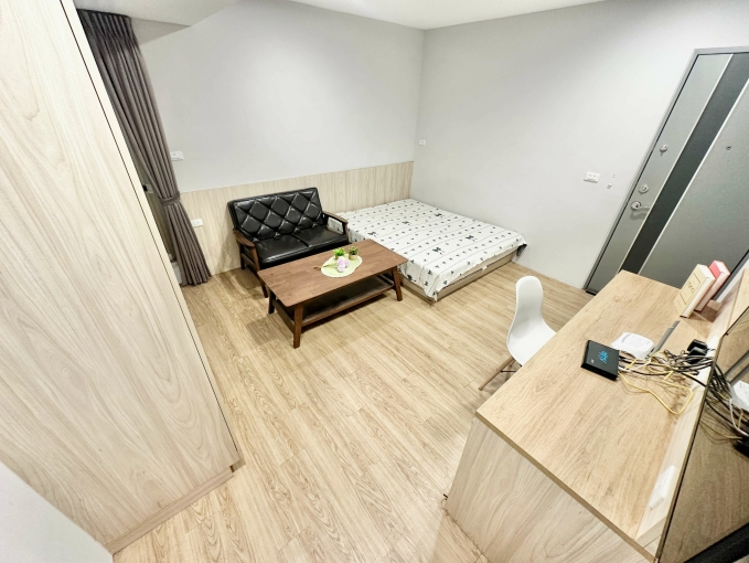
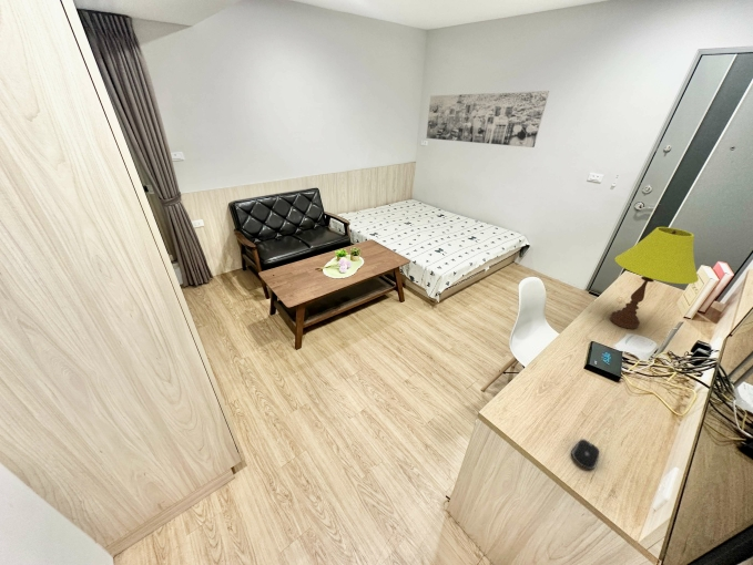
+ table lamp [609,226,700,330]
+ computer mouse [570,438,600,470]
+ wall art [425,90,550,148]
